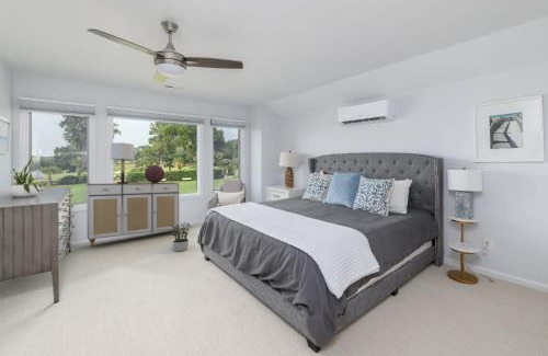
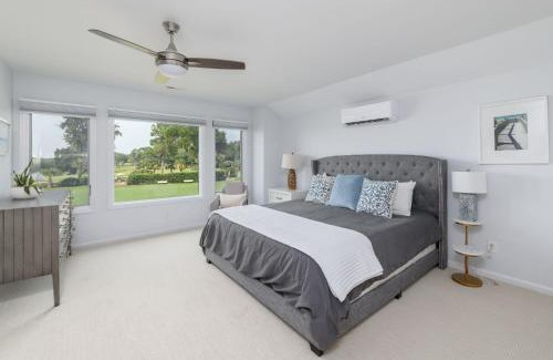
- potted plant [170,221,193,253]
- lamp [110,141,135,184]
- decorative globe [144,164,165,183]
- sideboard [85,182,180,249]
